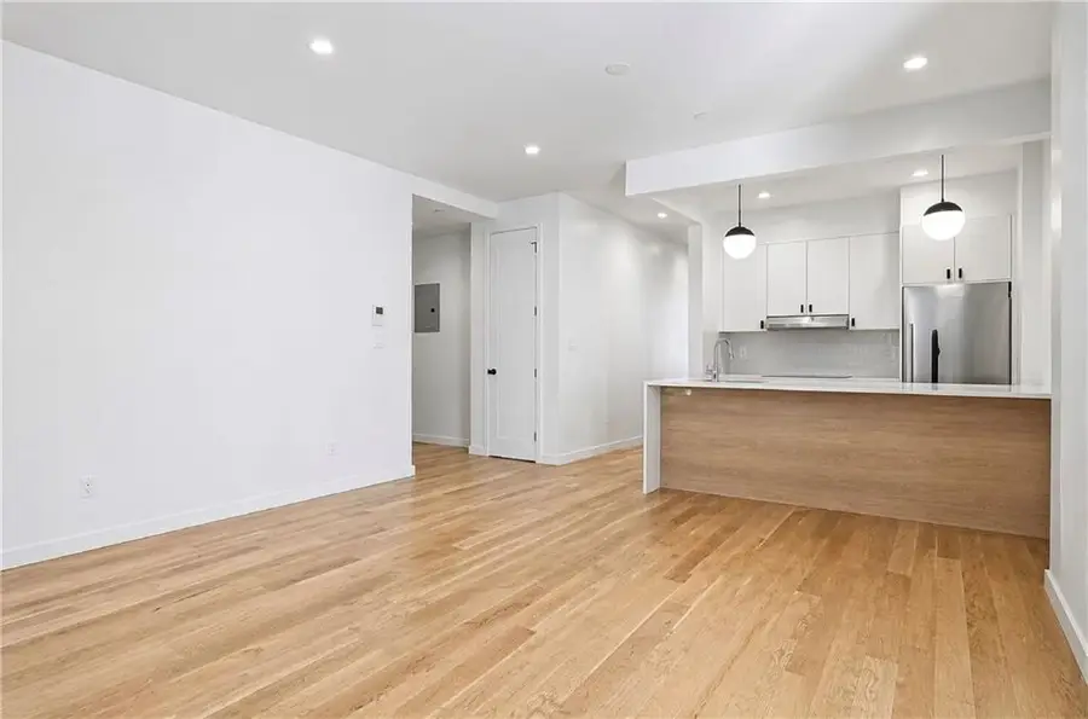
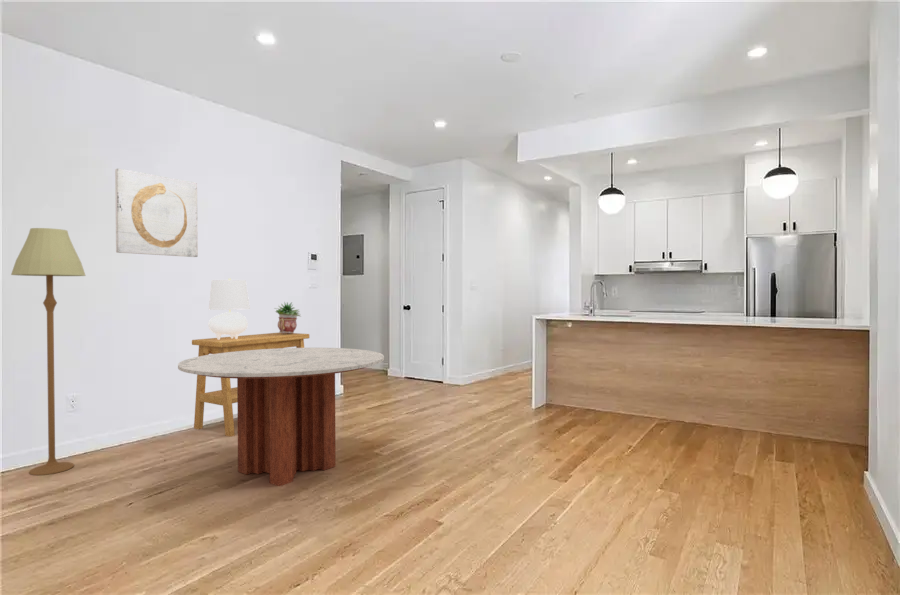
+ floor lamp [10,227,87,476]
+ side table [191,331,310,438]
+ wall art [114,168,199,258]
+ potted plant [273,301,302,333]
+ table lamp [207,277,251,340]
+ coffee table [177,347,385,487]
